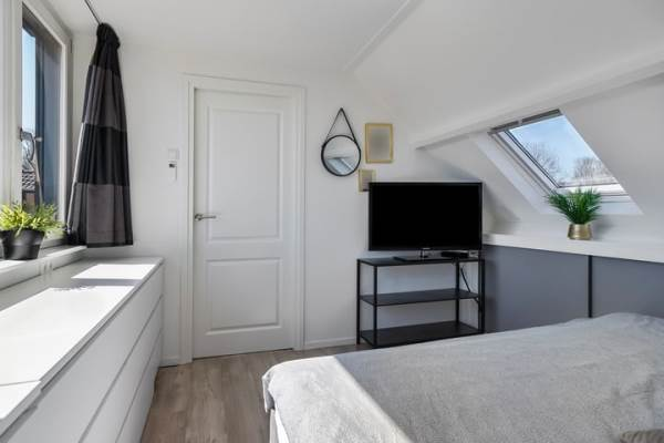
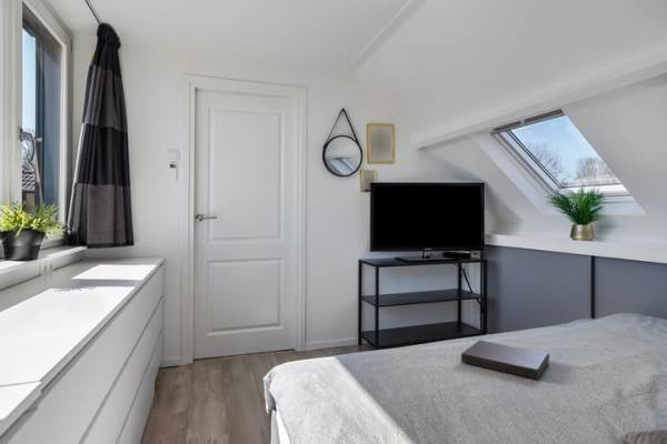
+ book [460,339,550,381]
